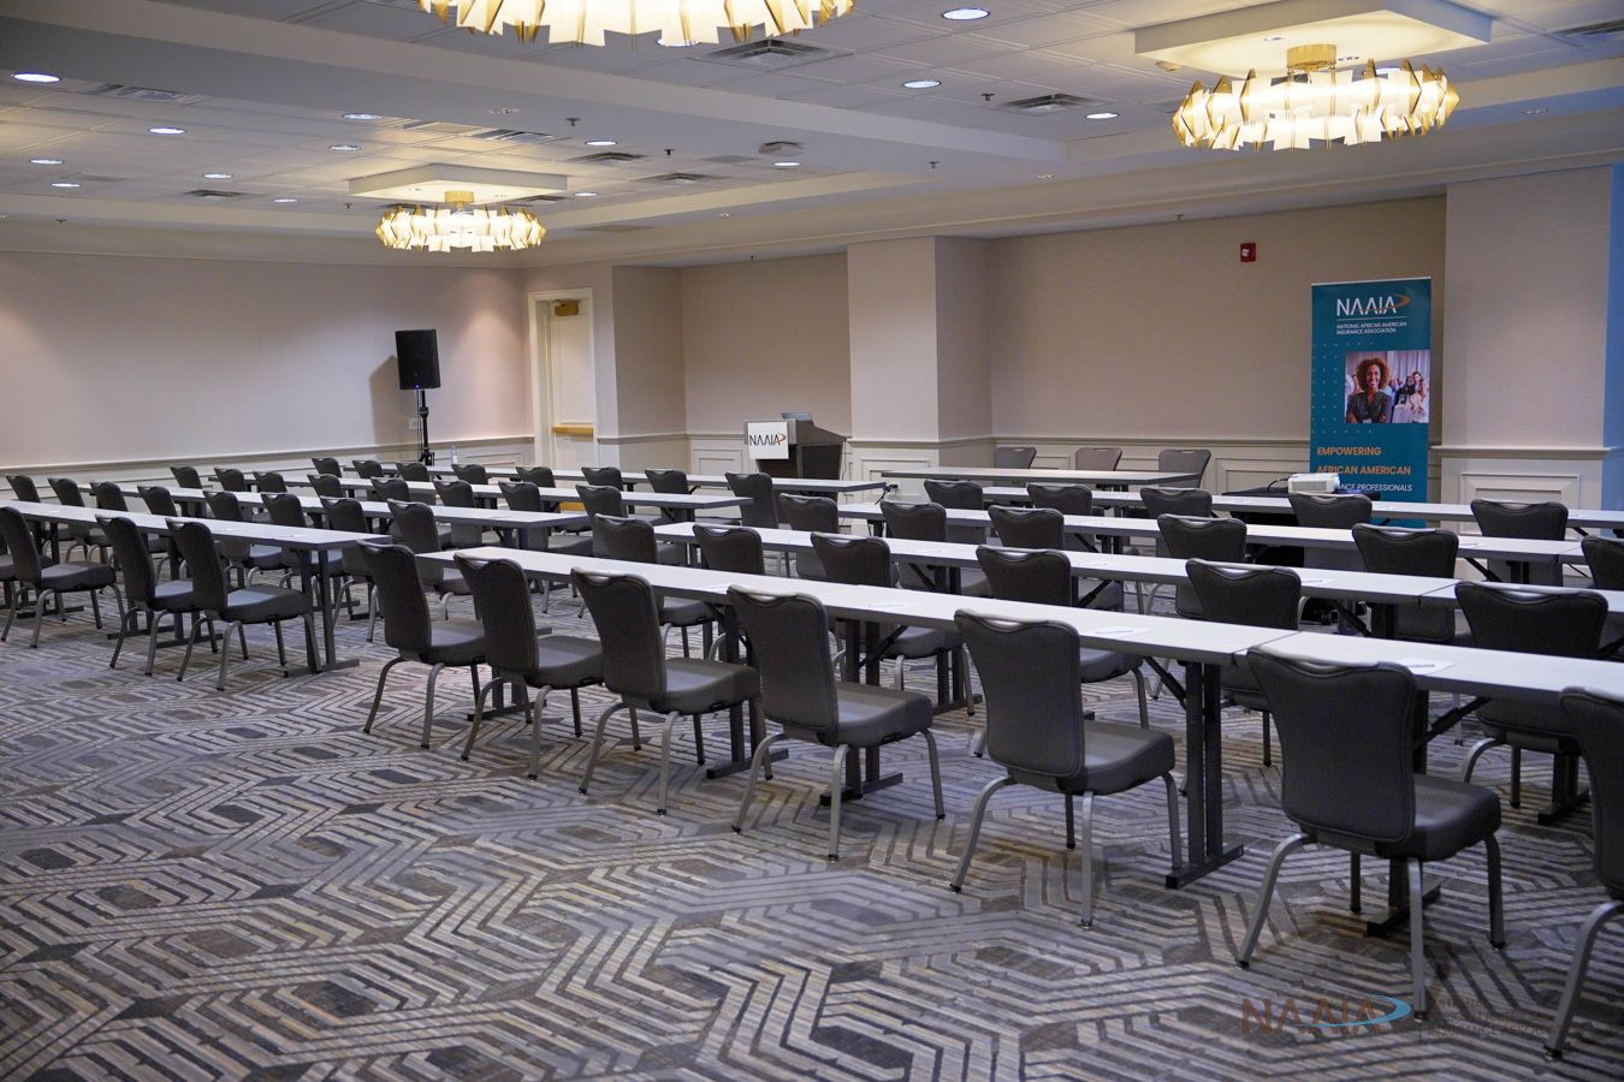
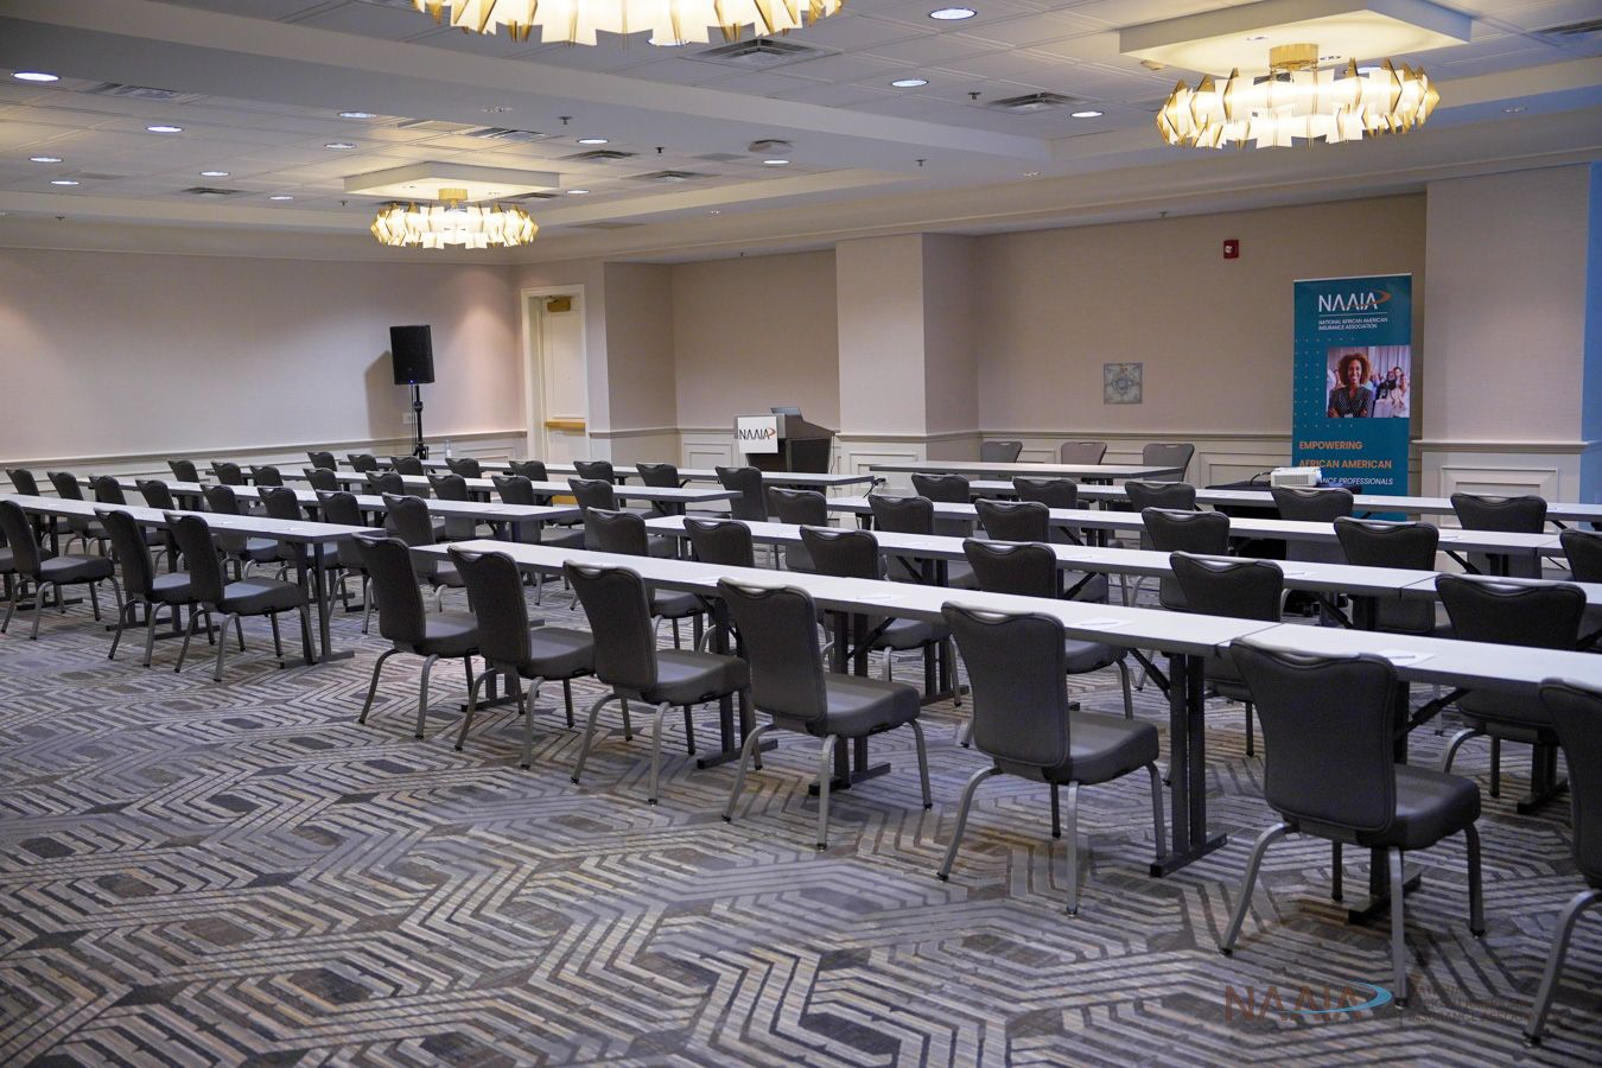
+ wall art [1103,361,1144,405]
